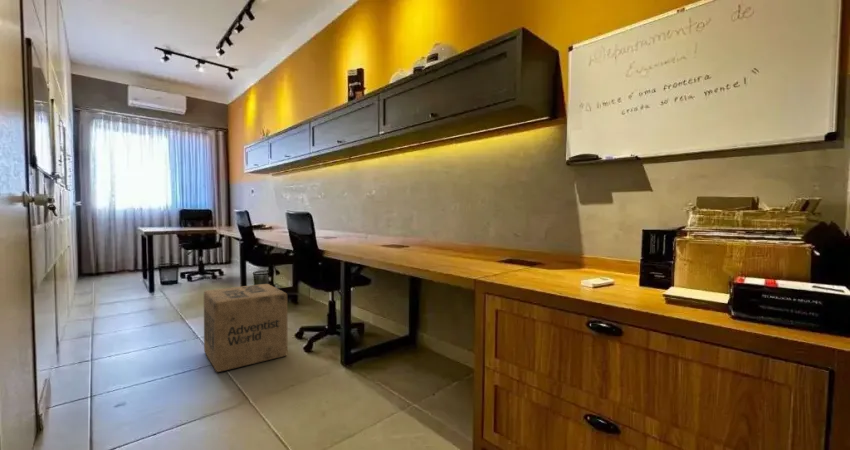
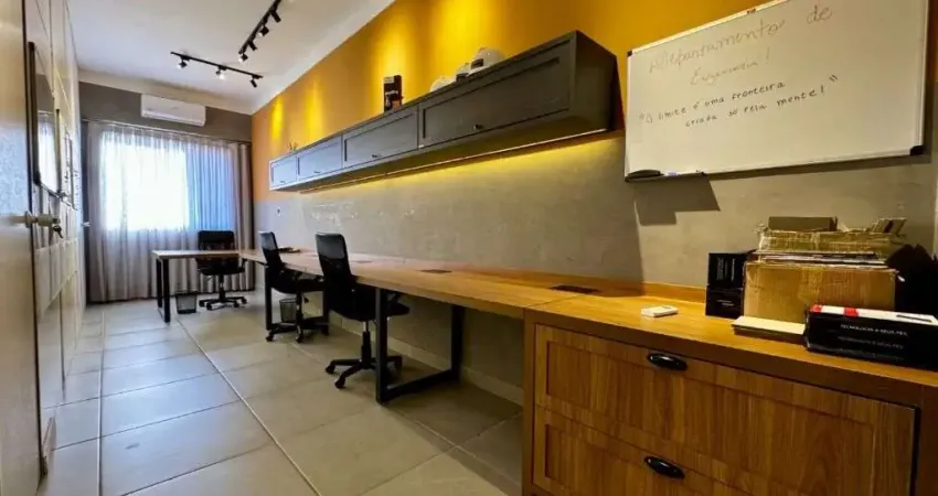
- cardboard box [203,283,288,373]
